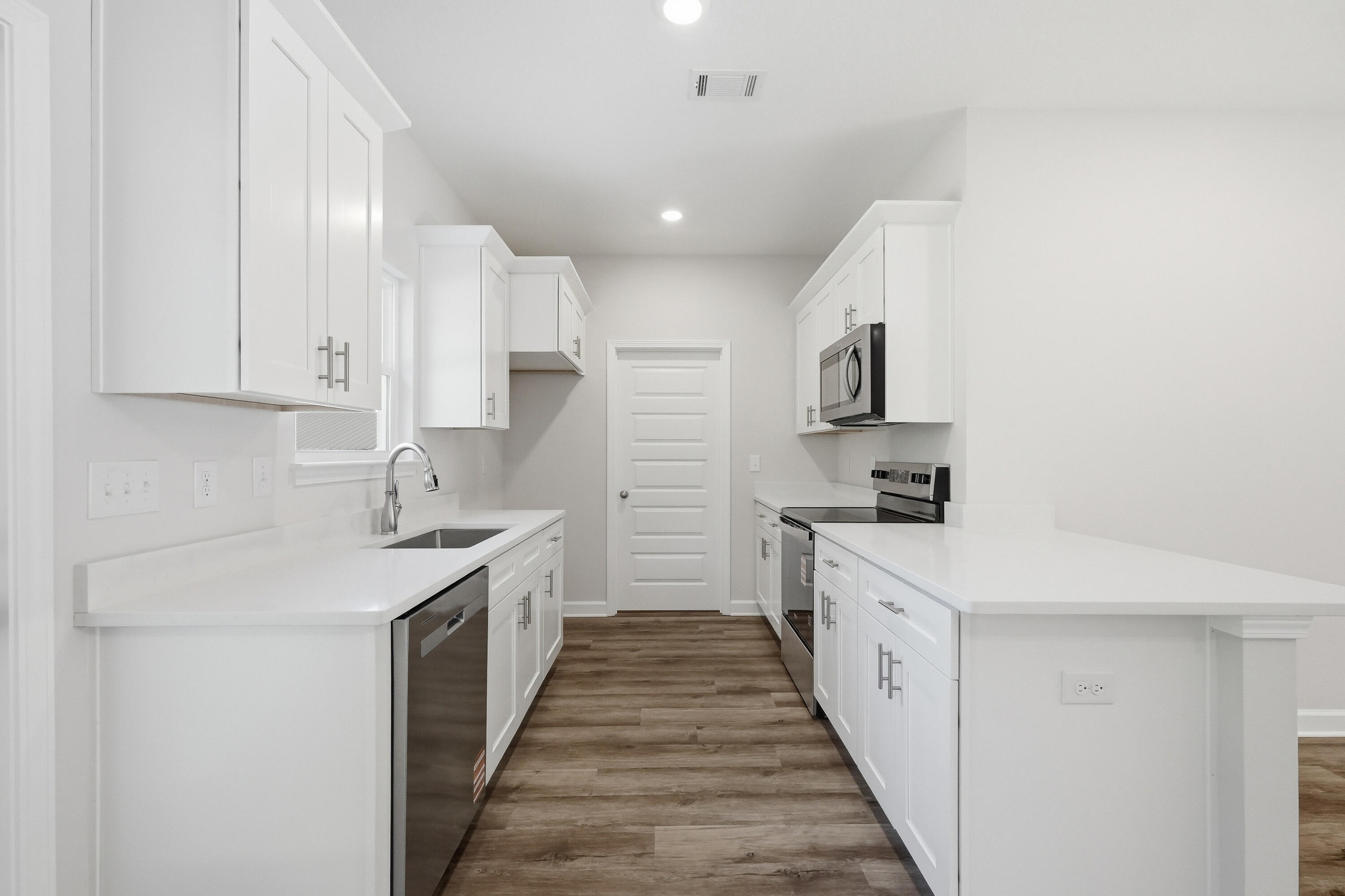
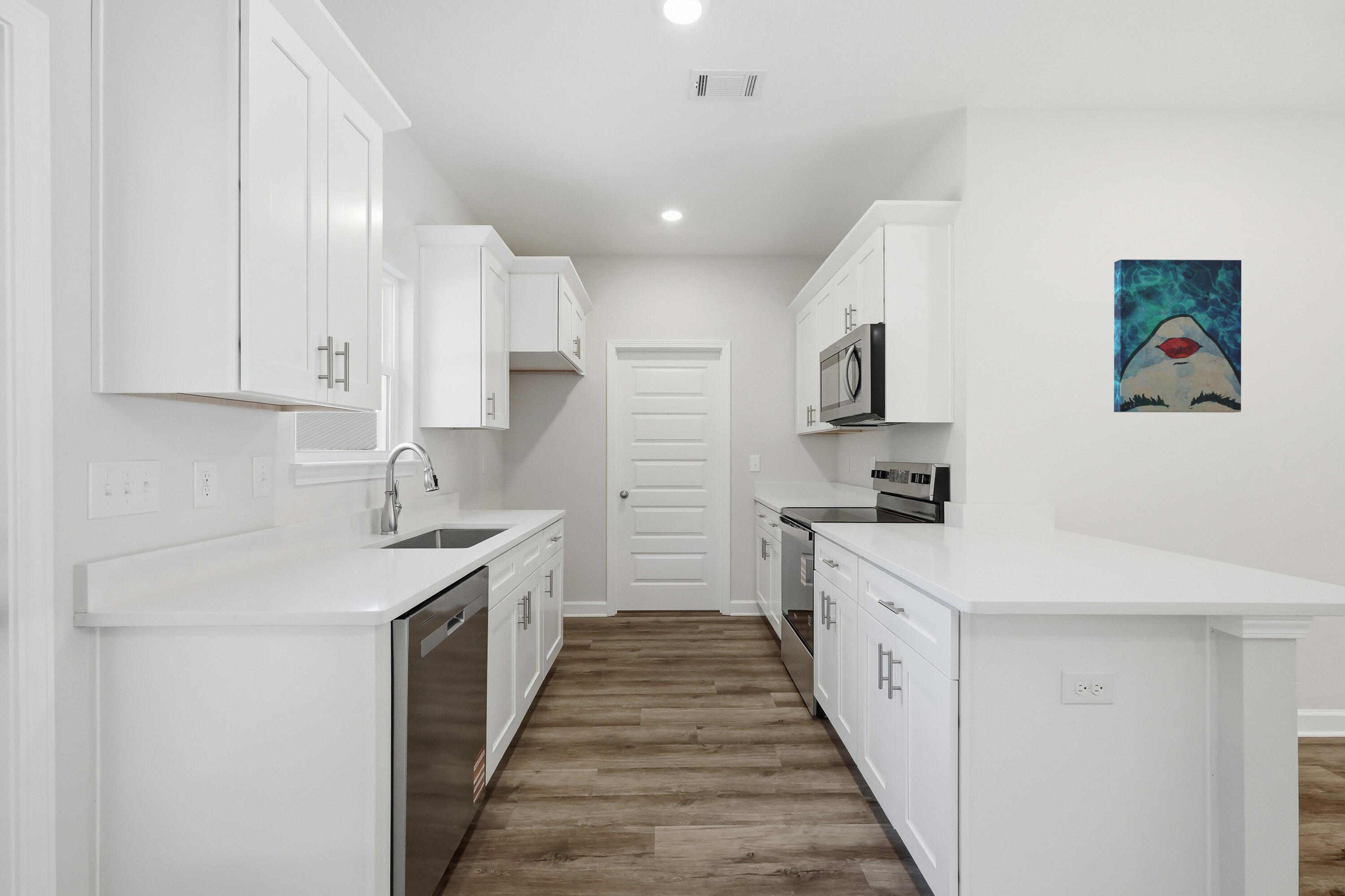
+ wall art [1114,259,1242,413]
